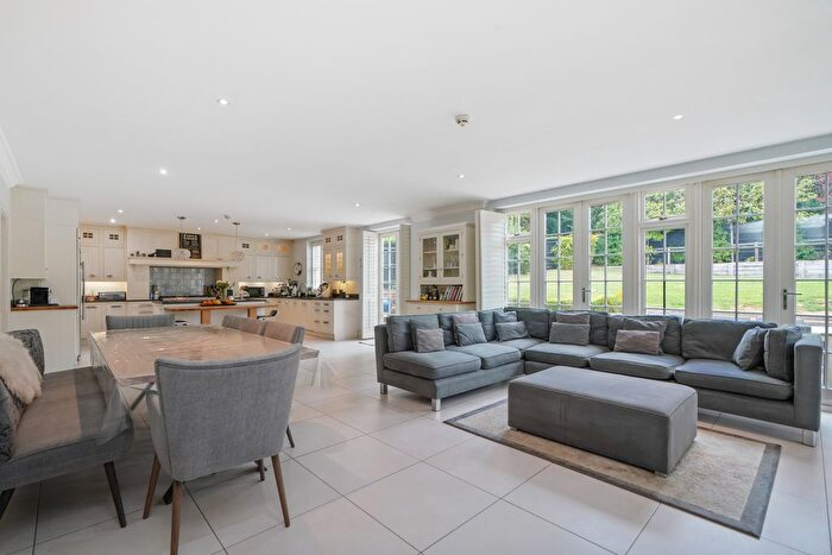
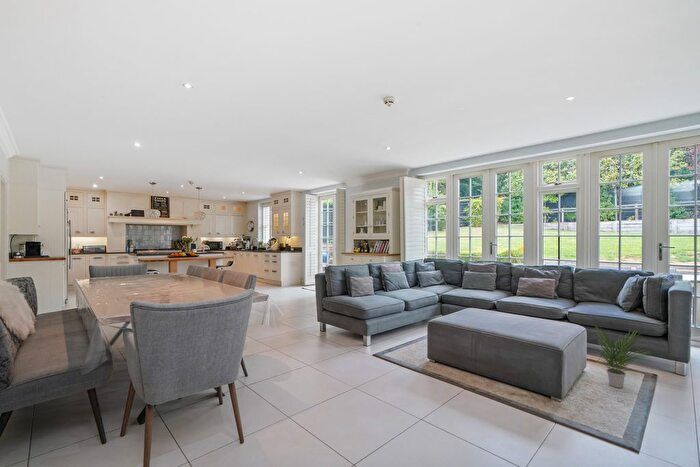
+ potted plant [594,325,653,389]
